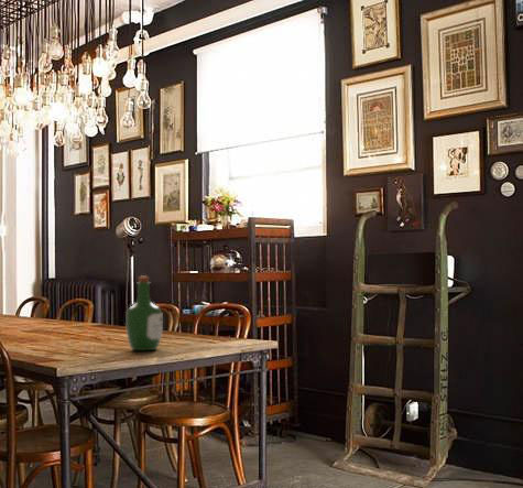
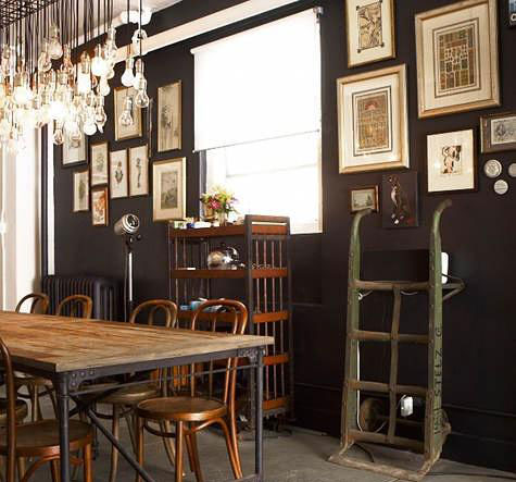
- wine bottle [124,274,164,351]
